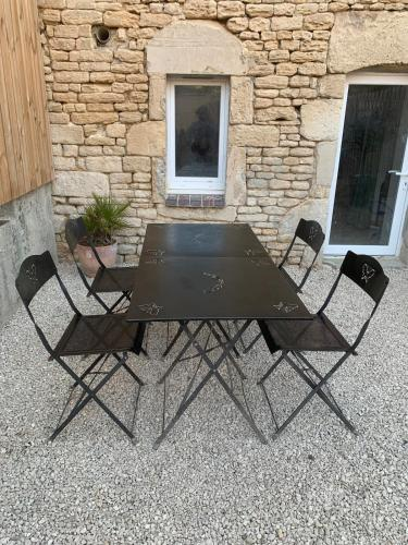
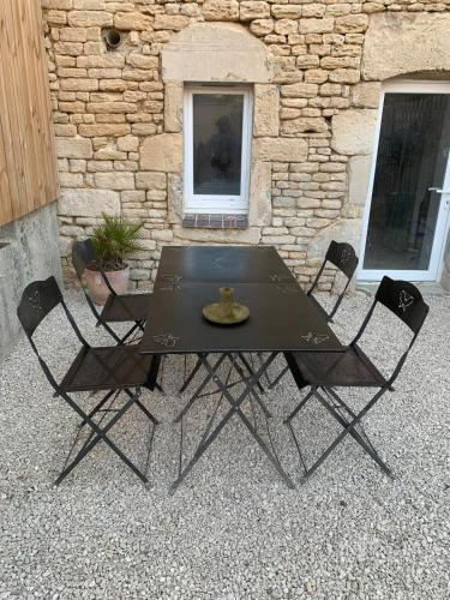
+ candle holder [202,286,251,324]
